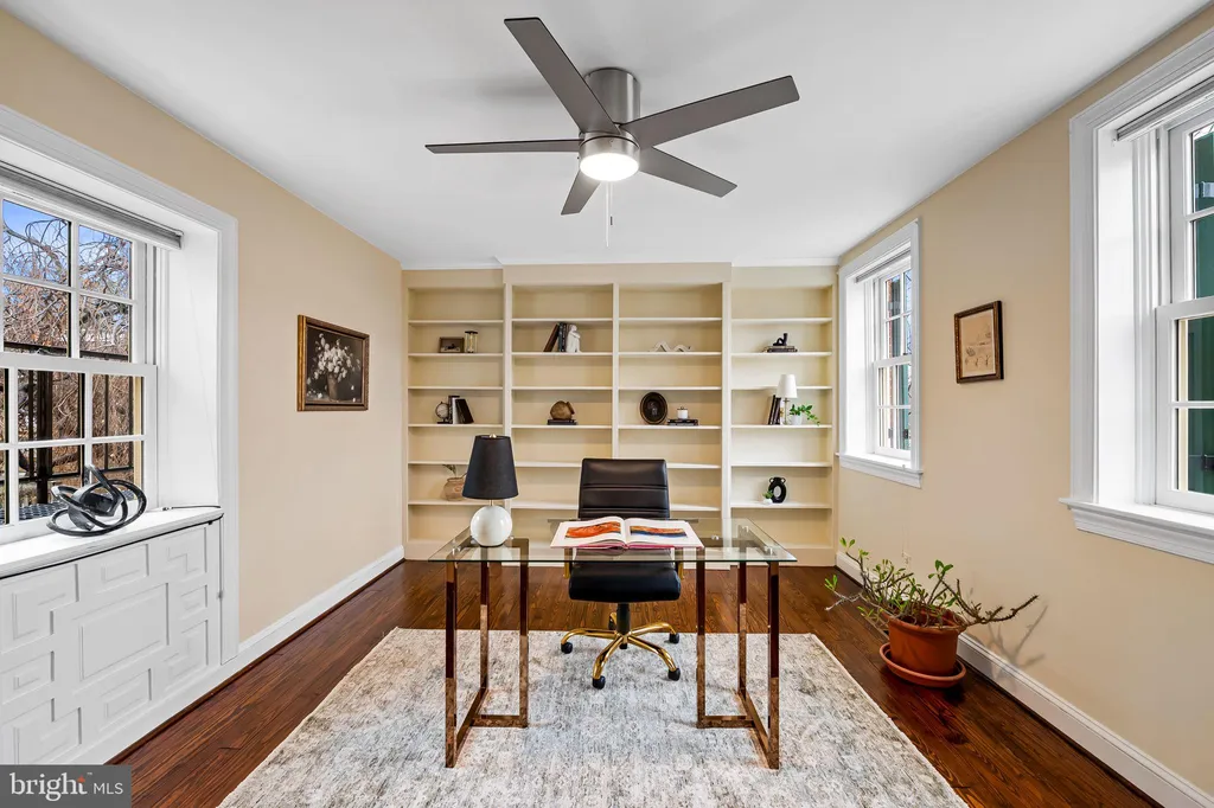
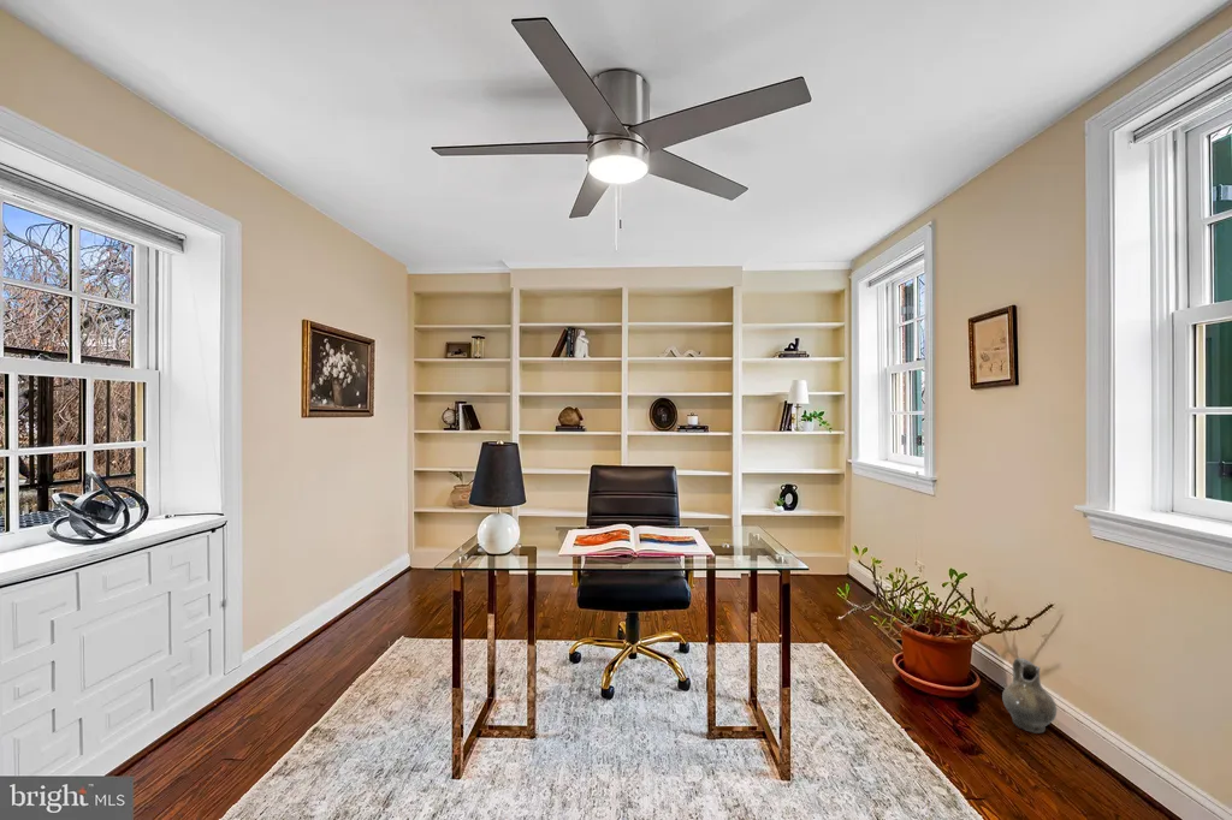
+ ceramic jug [1001,656,1058,735]
